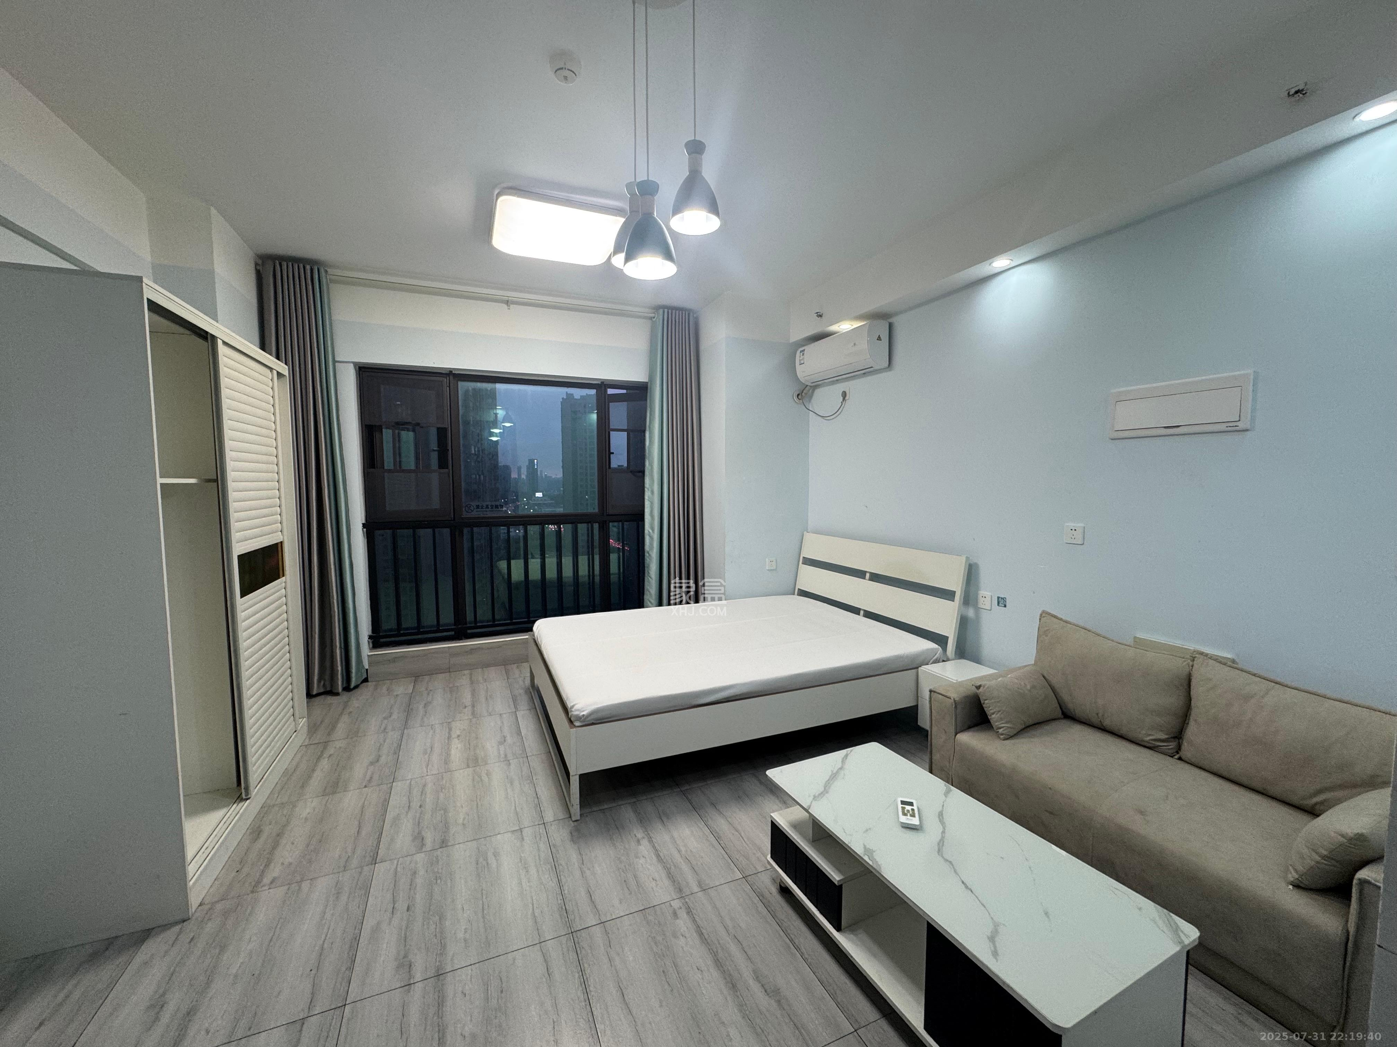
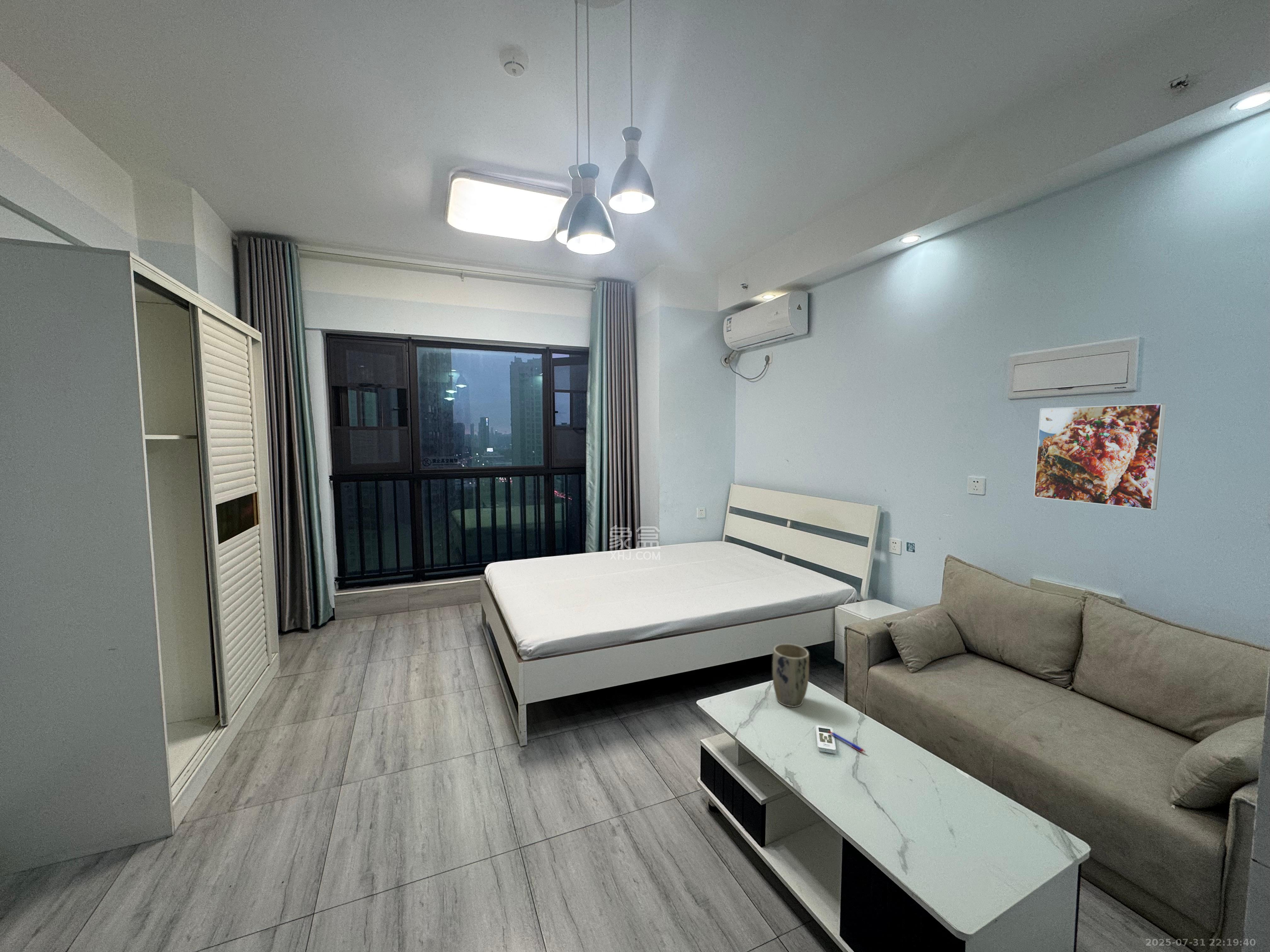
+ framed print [1033,403,1167,510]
+ plant pot [772,643,809,707]
+ pen [827,730,866,753]
